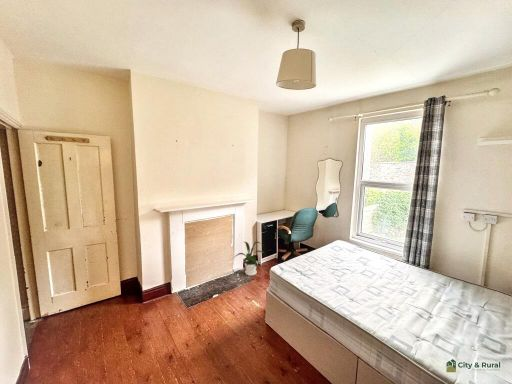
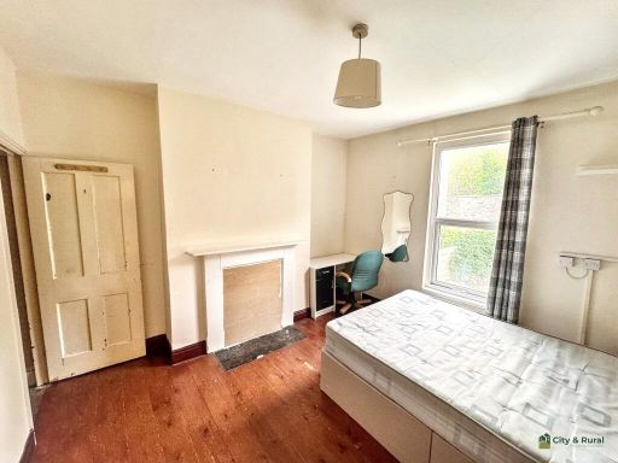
- house plant [234,240,265,277]
